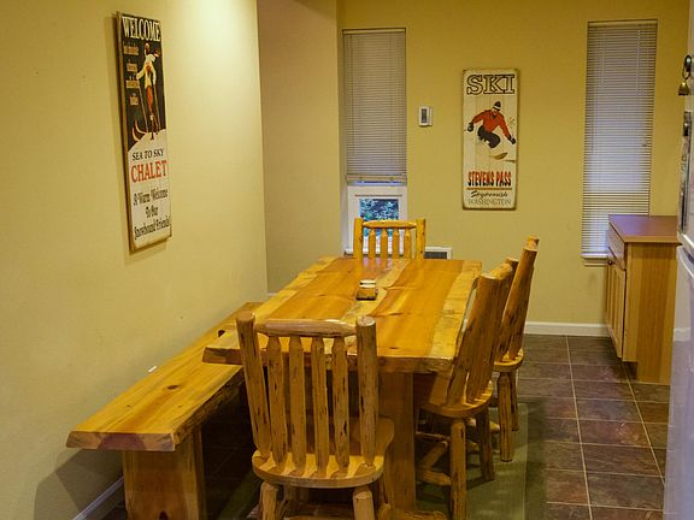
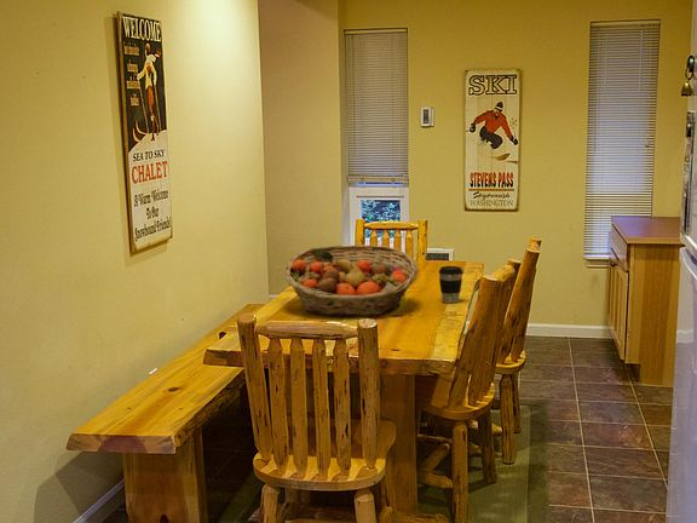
+ coffee cup [438,265,465,304]
+ fruit basket [283,243,420,317]
